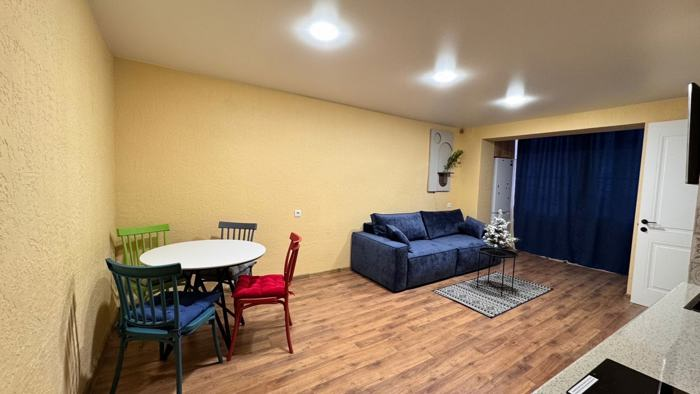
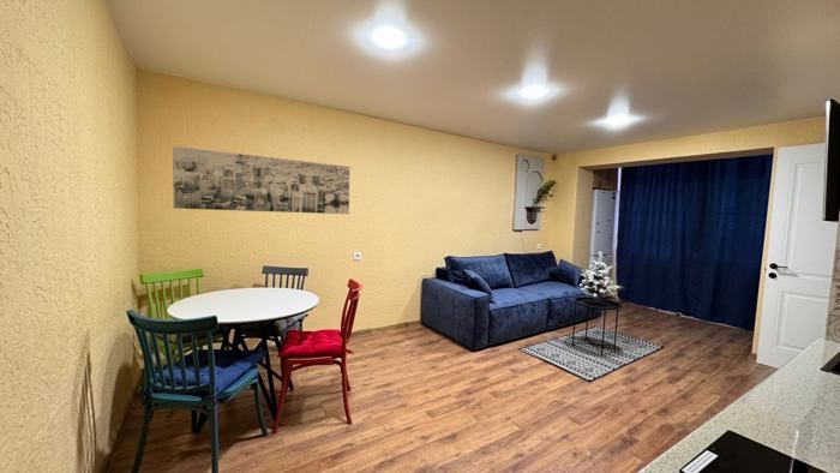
+ wall art [172,145,350,215]
